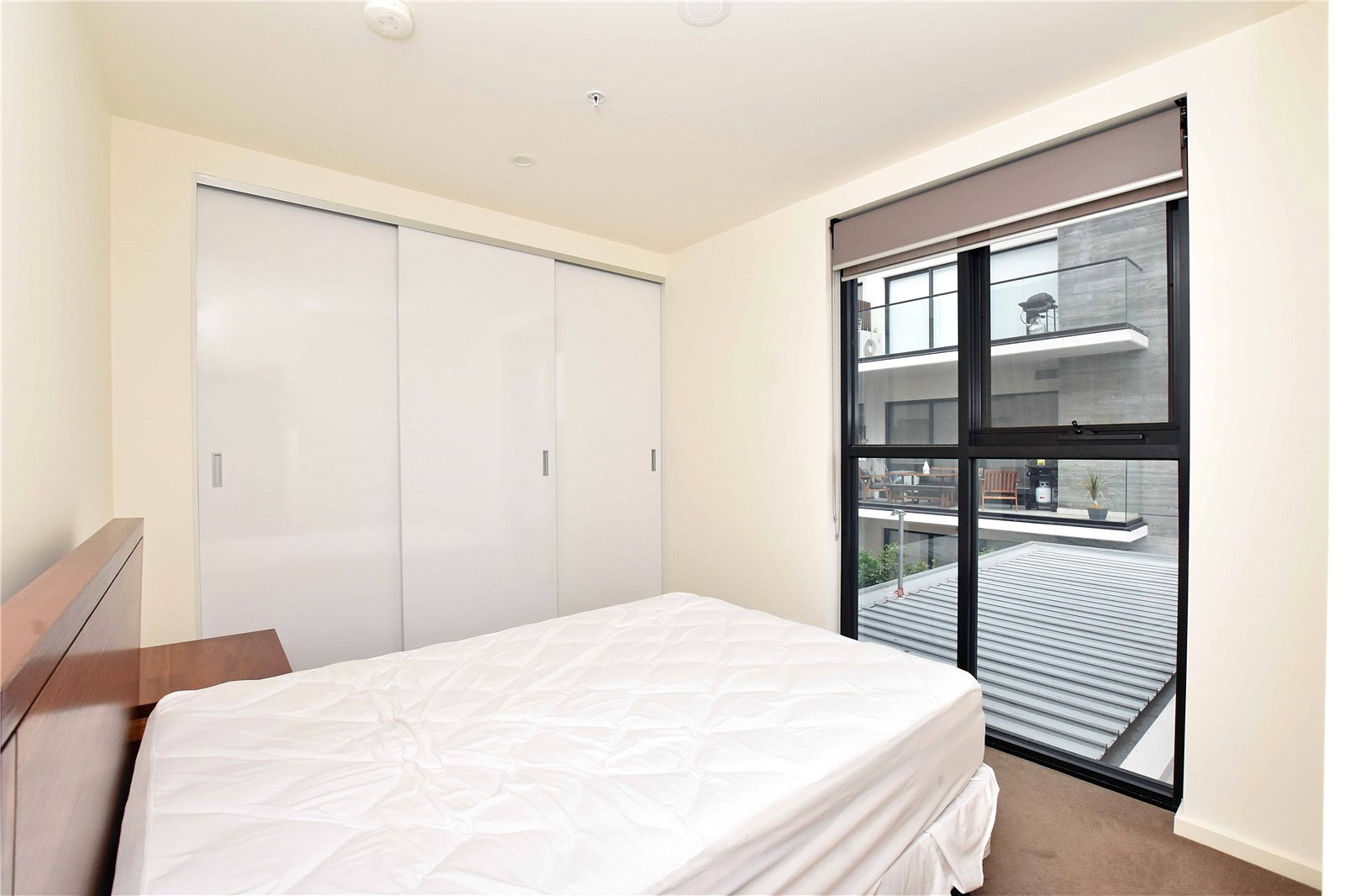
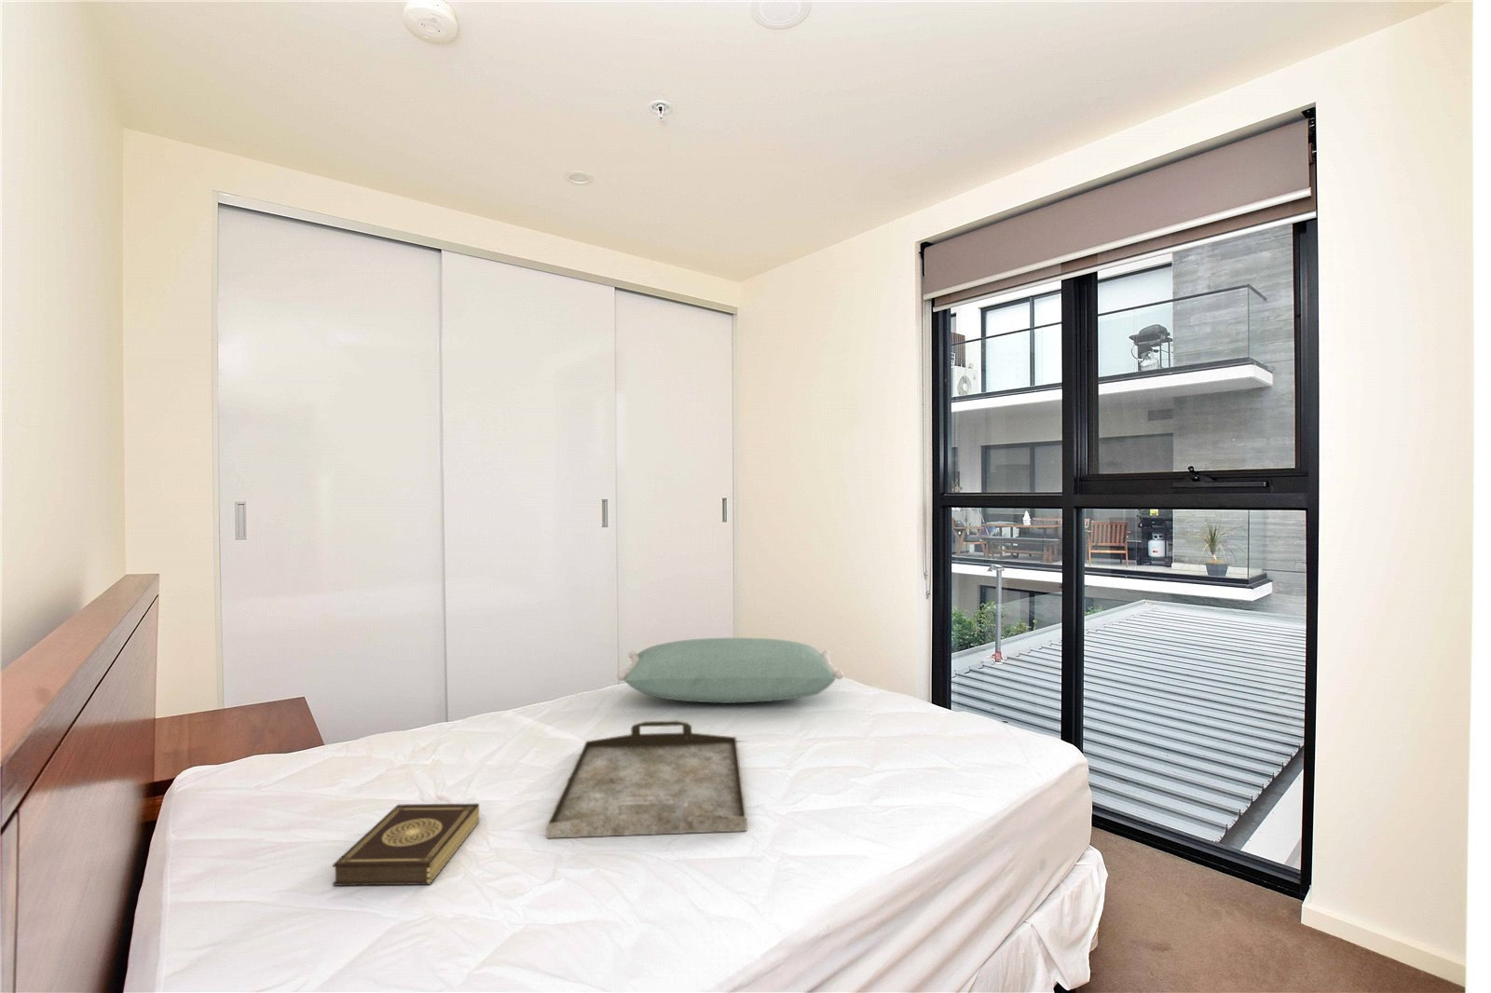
+ book [331,803,480,887]
+ serving tray [545,719,747,839]
+ pillow [616,637,845,704]
